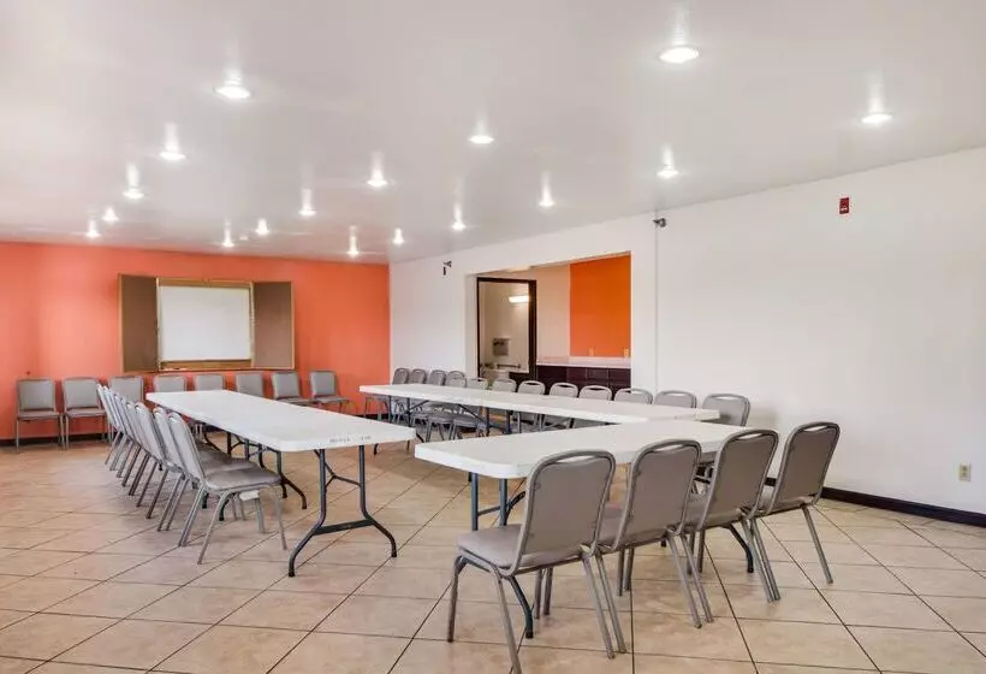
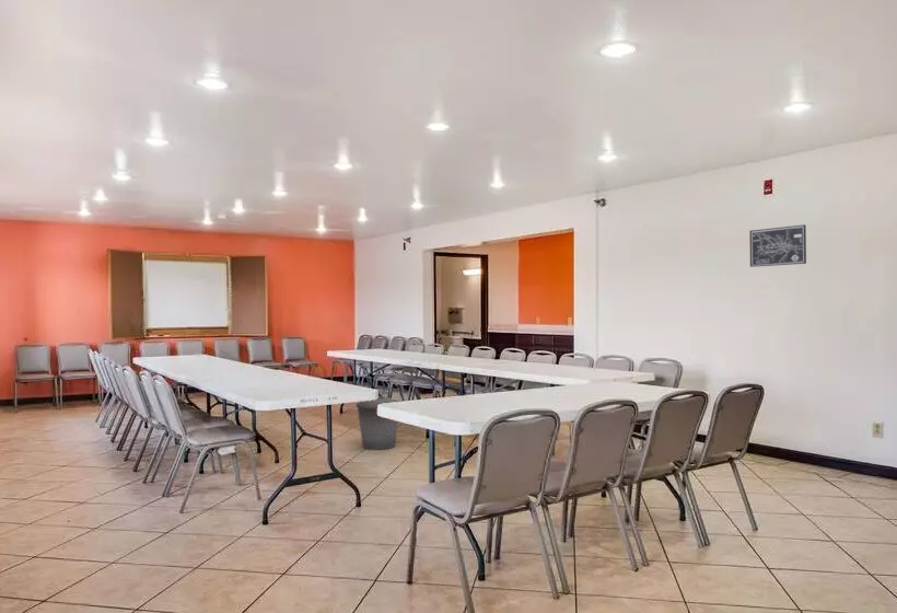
+ trash can [356,395,399,451]
+ wall art [748,223,807,268]
